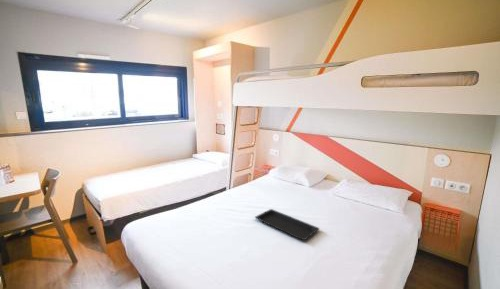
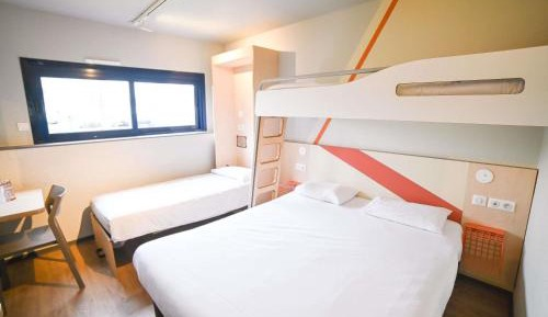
- serving tray [254,208,320,241]
